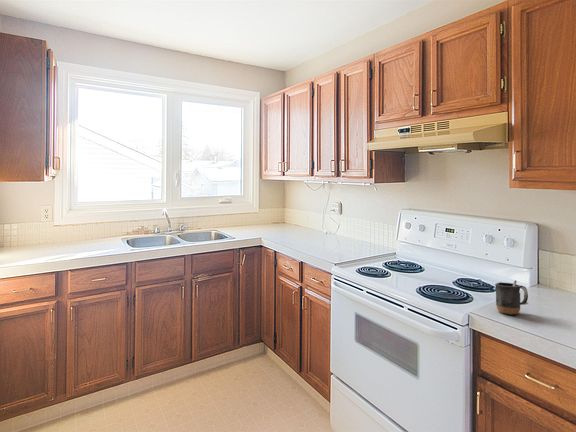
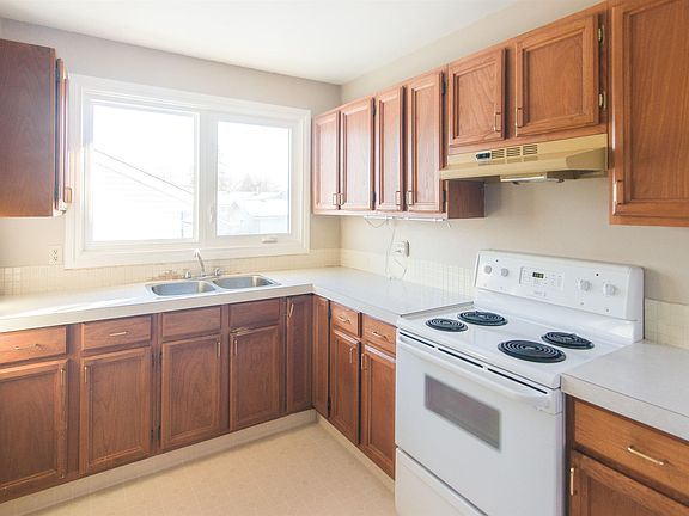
- mug [494,279,529,315]
